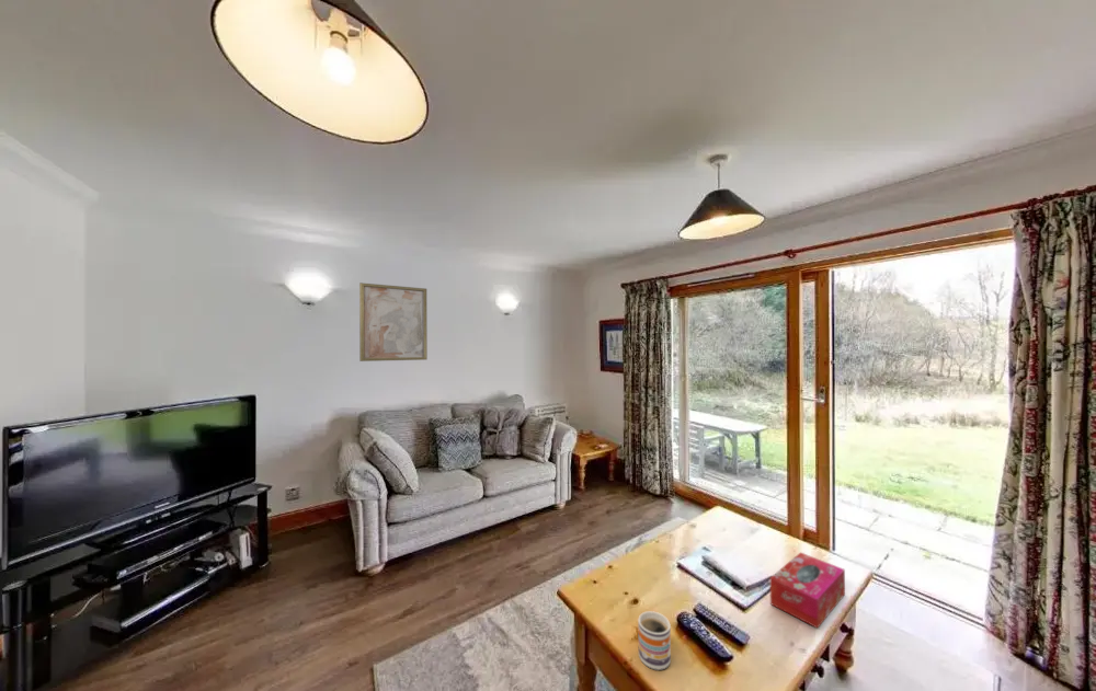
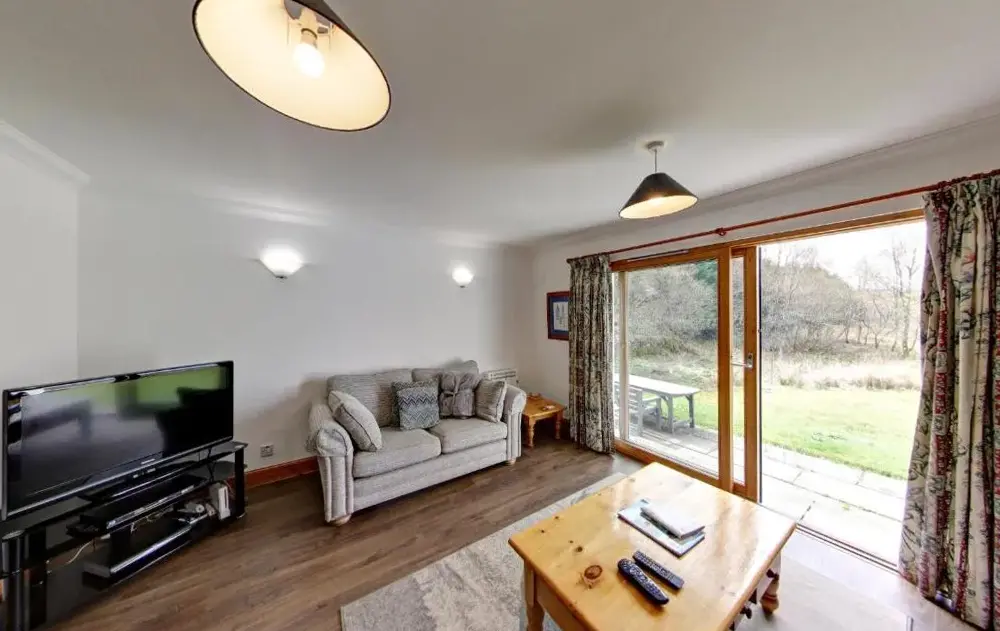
- tissue box [769,551,846,630]
- wall art [358,281,429,362]
- mug [637,610,672,671]
